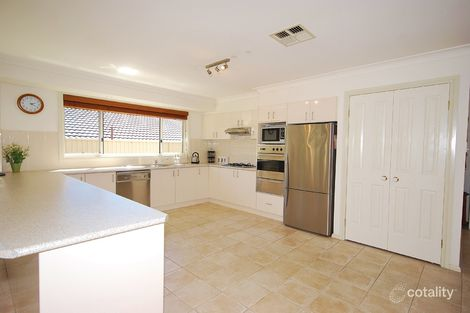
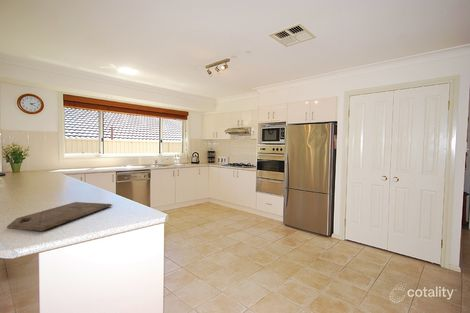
+ cutting board [6,201,113,232]
